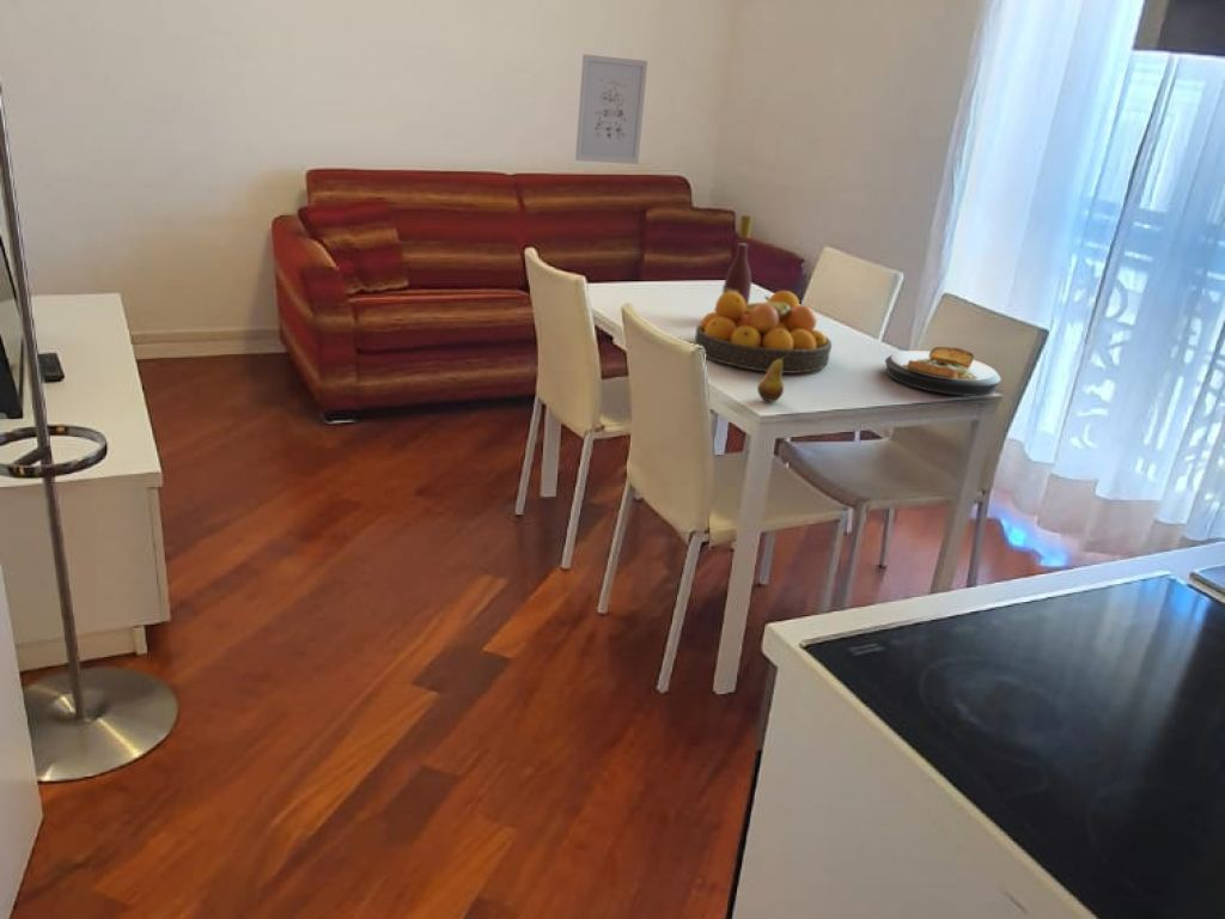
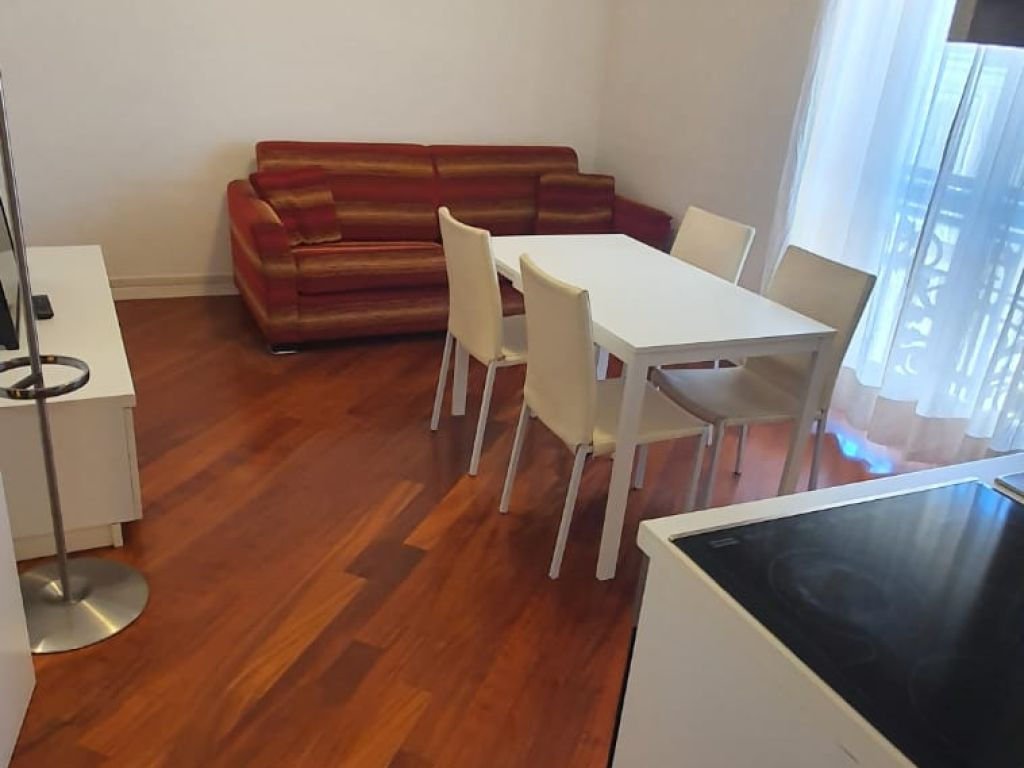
- fruit bowl [694,290,833,375]
- plate [884,346,1001,397]
- wall art [574,53,648,165]
- fruit [756,351,792,403]
- wine bottle [720,214,754,305]
